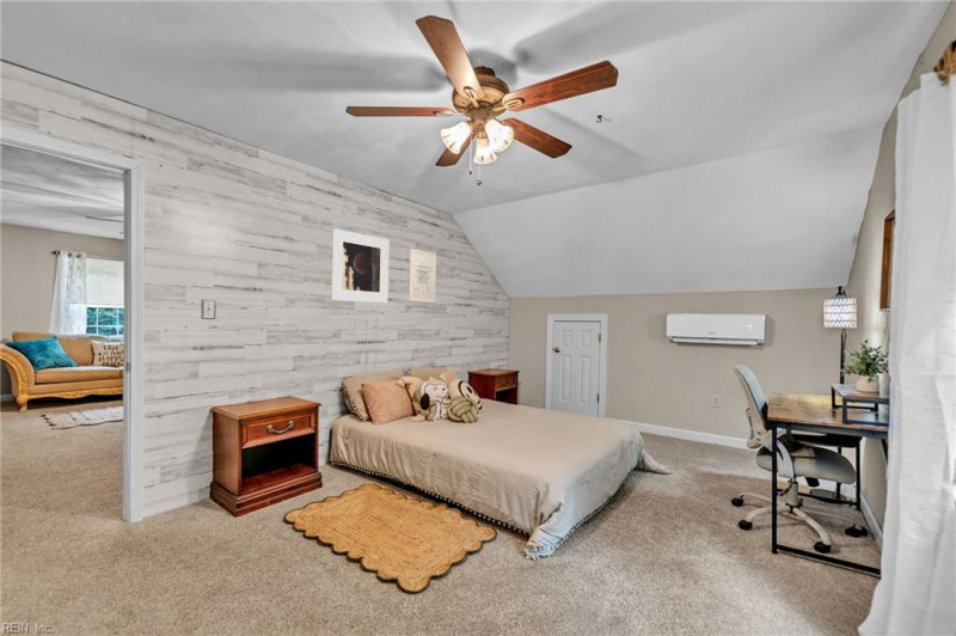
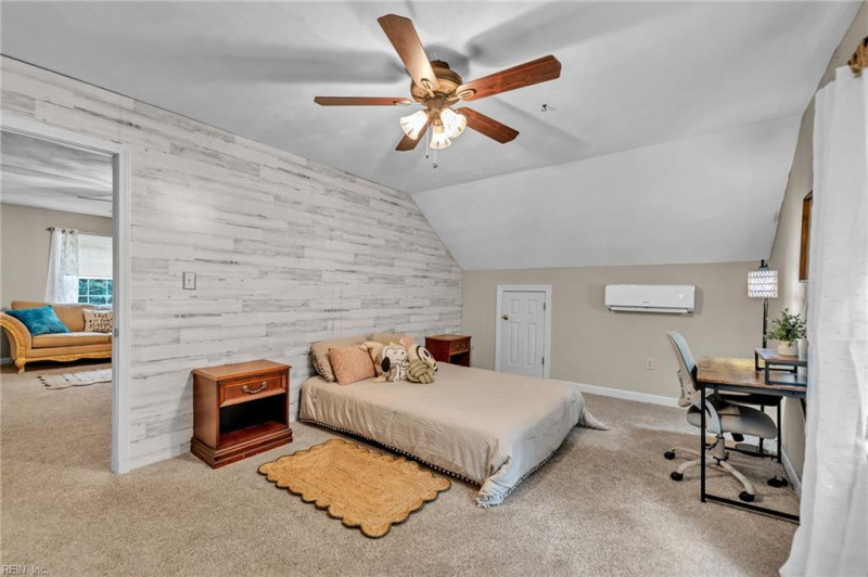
- wall art [407,247,437,304]
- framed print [330,227,390,304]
